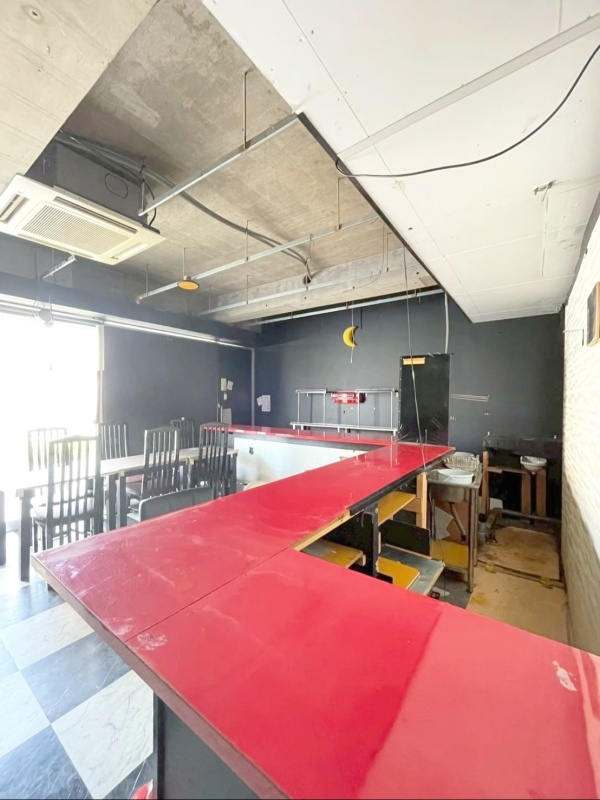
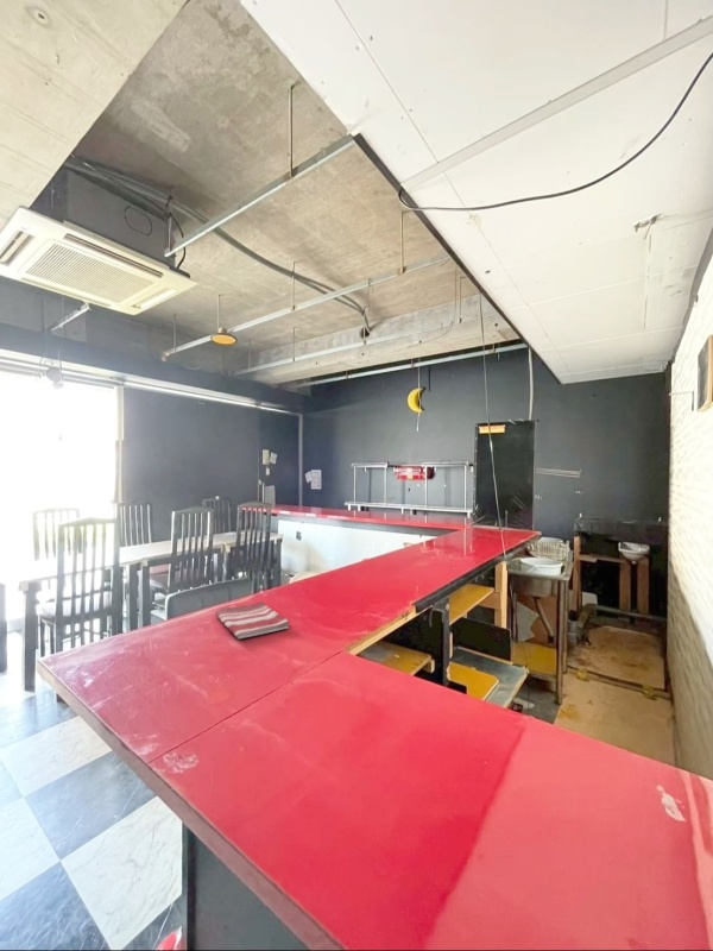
+ dish towel [214,600,290,640]
